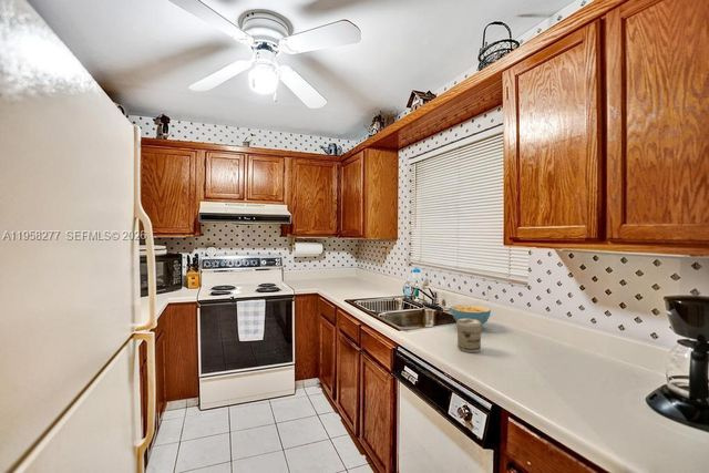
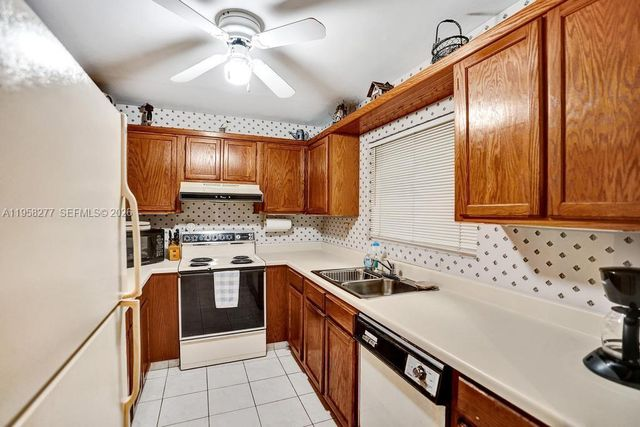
- cereal bowl [450,304,492,326]
- jar [455,318,483,353]
